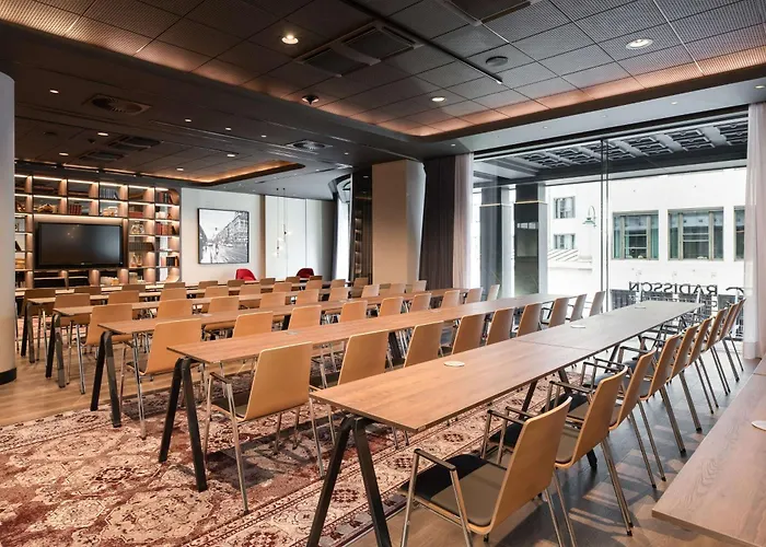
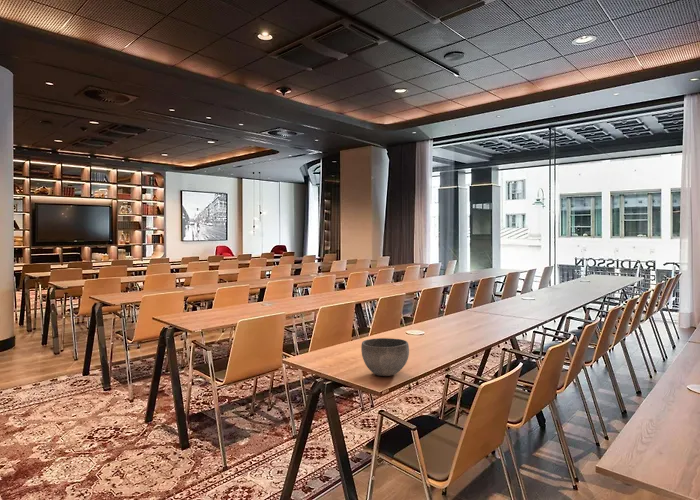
+ bowl [360,337,410,377]
